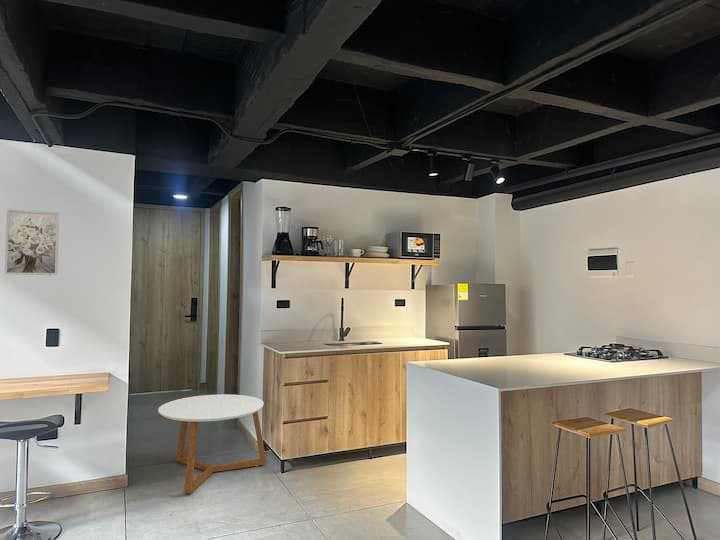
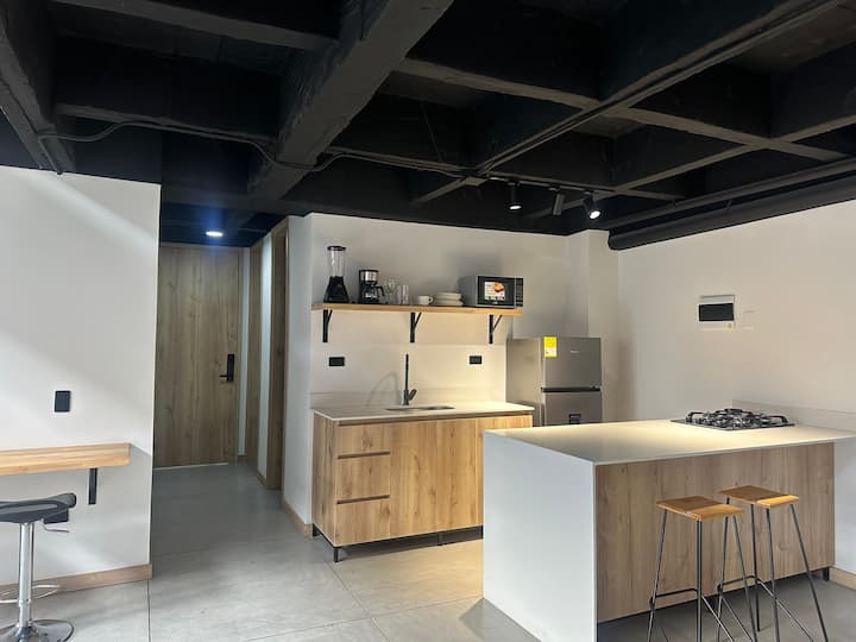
- wall art [4,208,60,276]
- coffee table [157,393,267,494]
